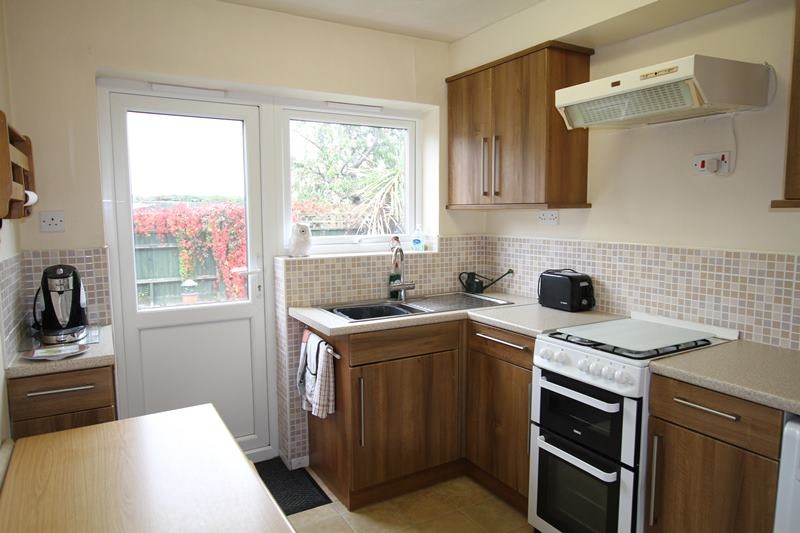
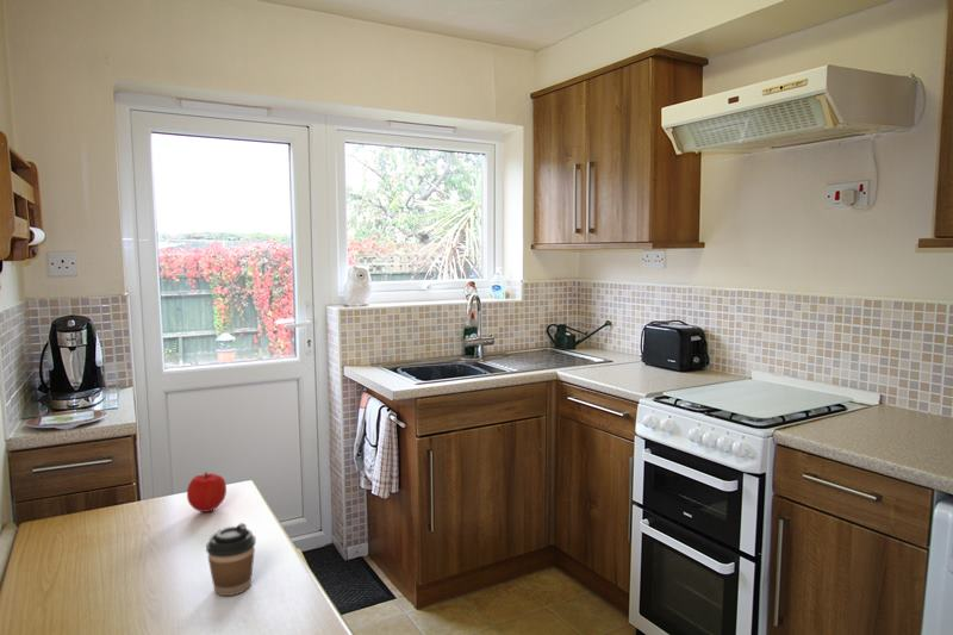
+ coffee cup [205,522,257,597]
+ fruit [186,471,228,513]
